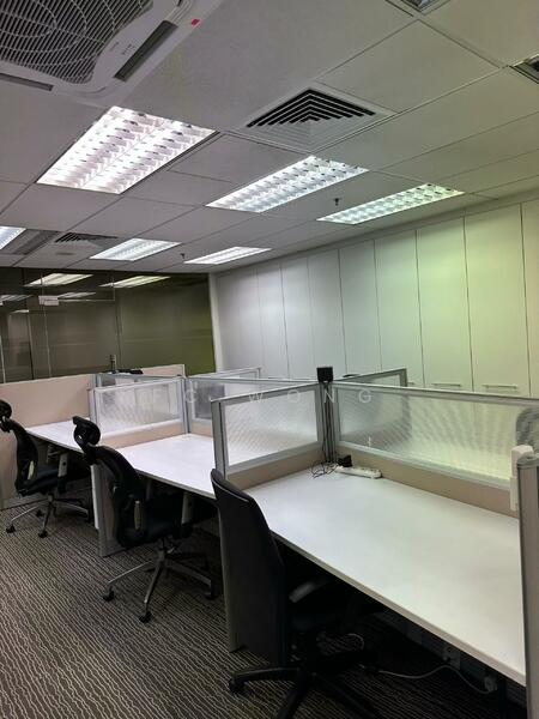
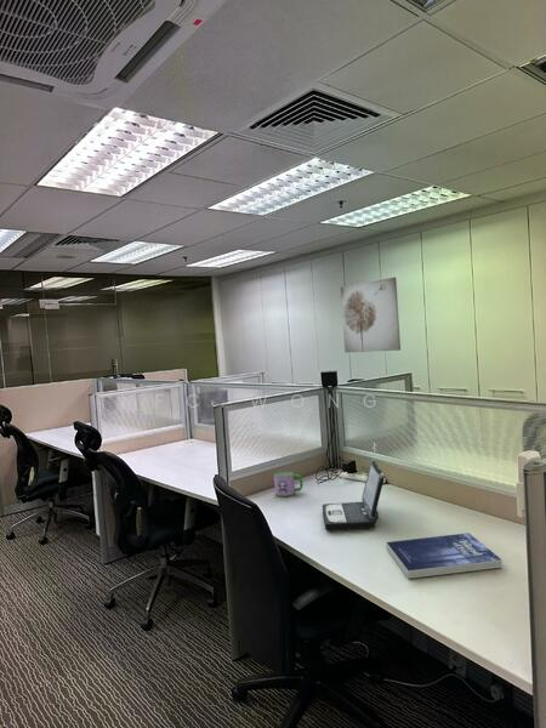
+ laptop [322,459,386,531]
+ wall art [340,277,402,353]
+ mug [273,470,303,497]
+ book [386,531,504,580]
